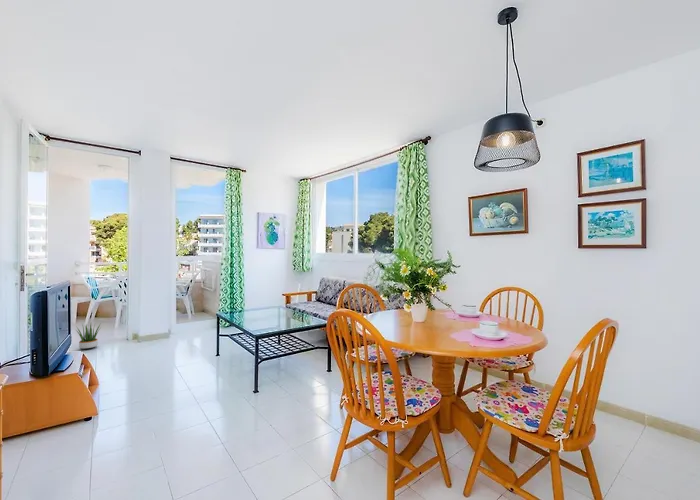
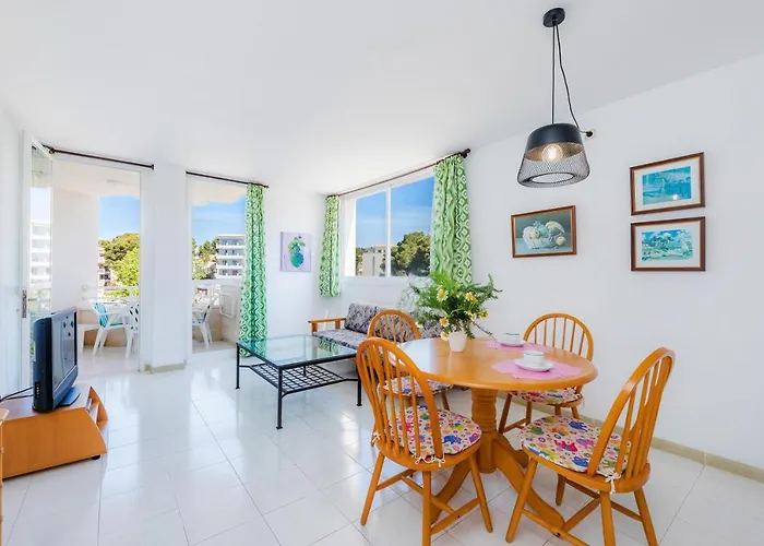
- potted plant [75,323,101,350]
